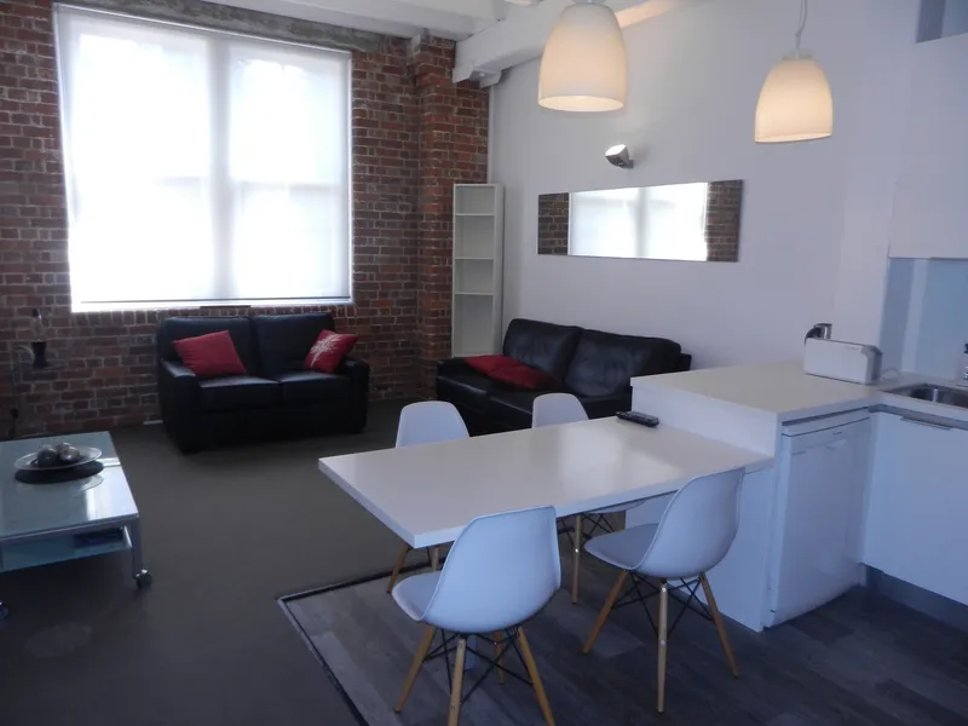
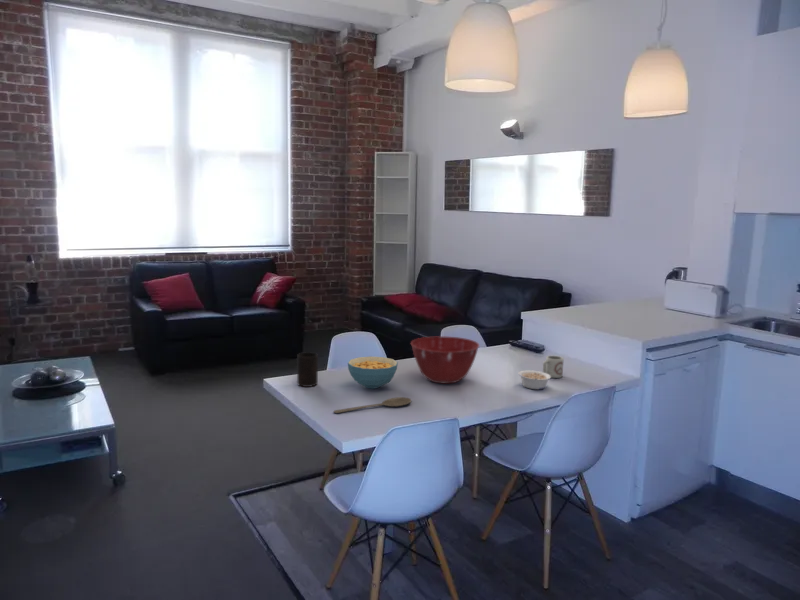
+ mixing bowl [410,335,480,384]
+ cup [542,355,565,379]
+ cup [296,351,319,388]
+ wooden spoon [333,396,413,414]
+ legume [517,369,551,390]
+ cereal bowl [347,355,399,389]
